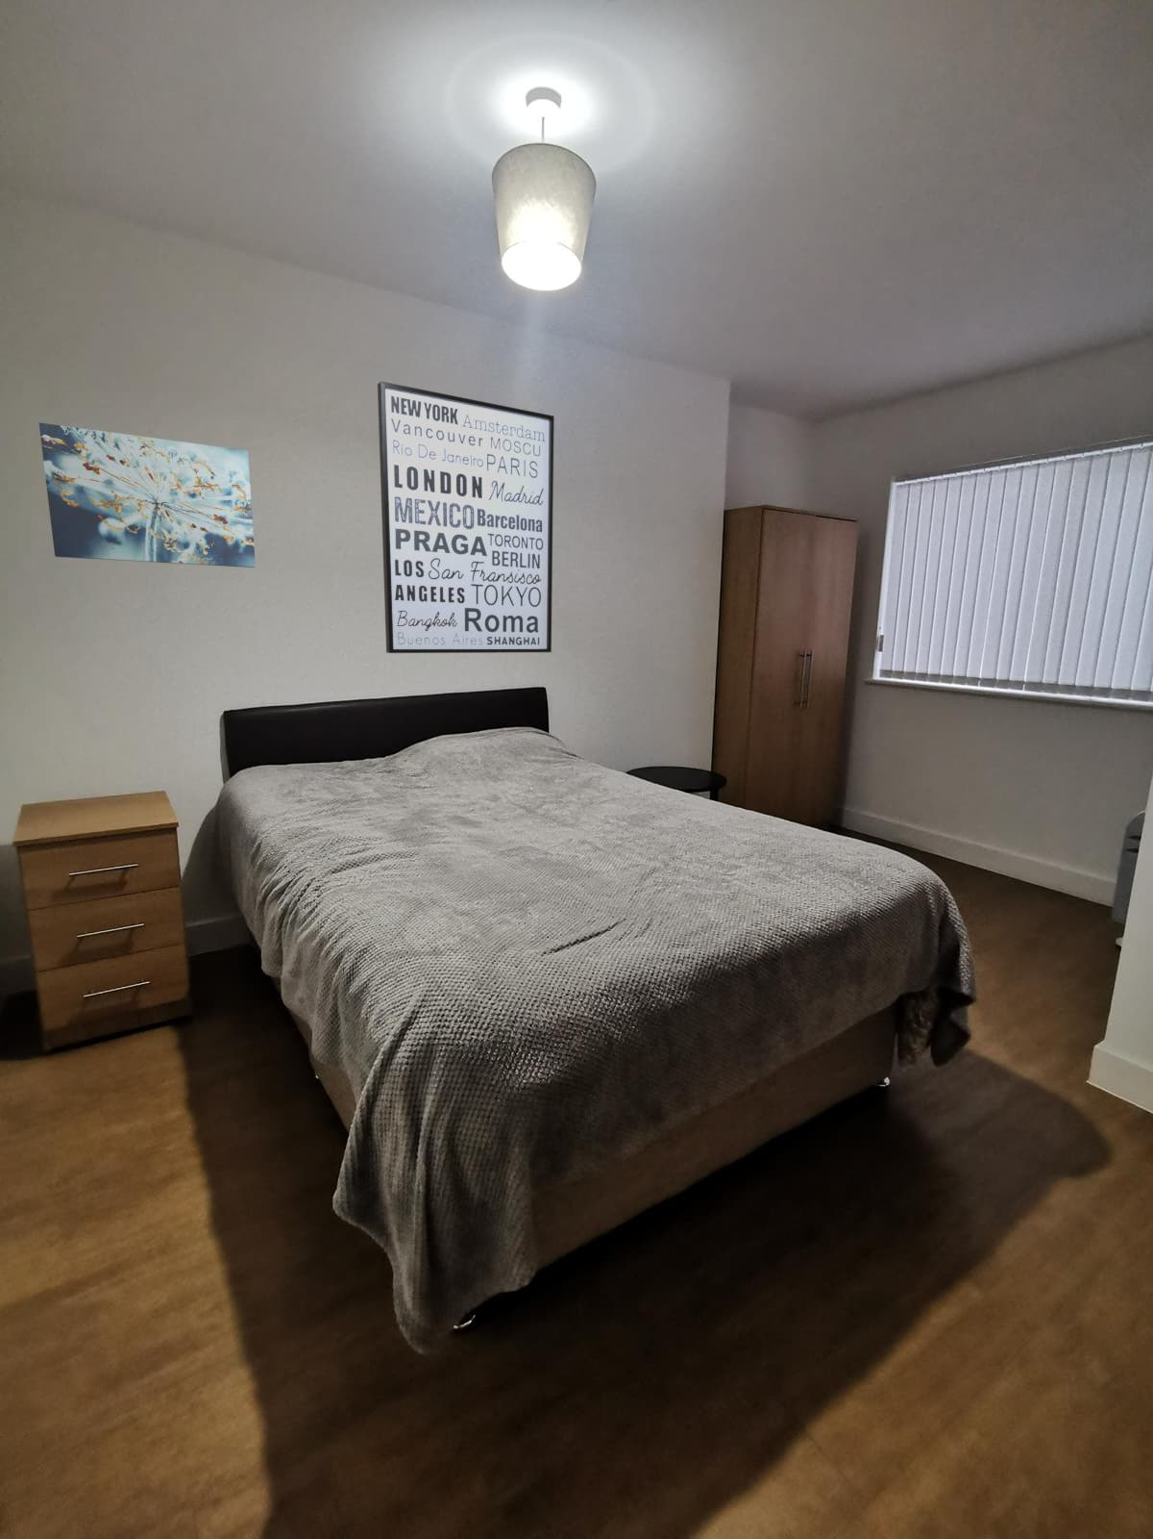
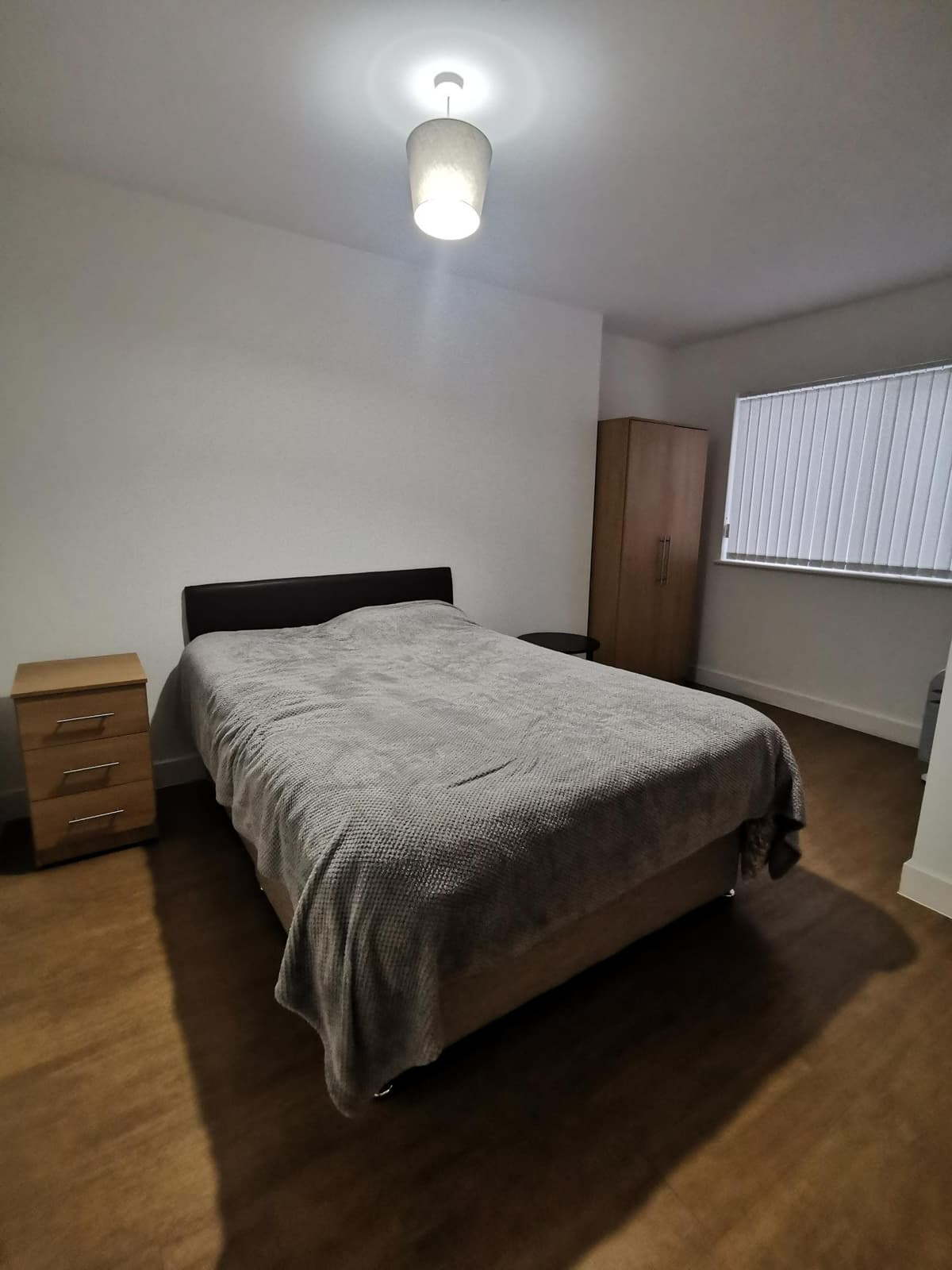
- wall art [39,422,257,568]
- wall art [377,381,556,654]
